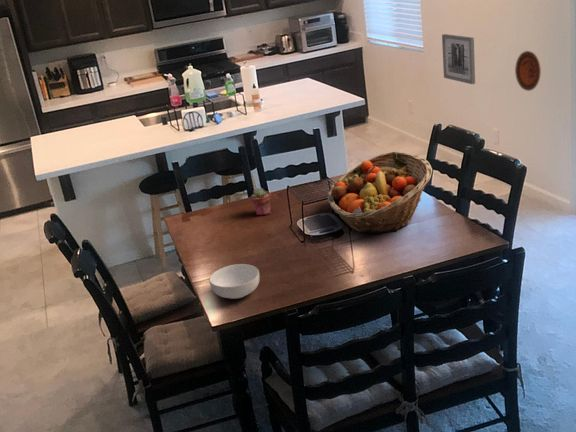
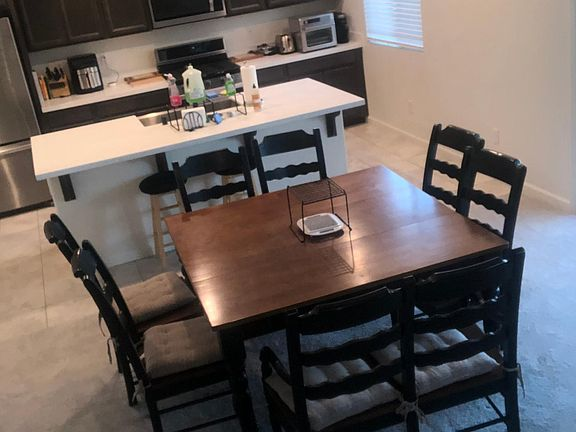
- fruit basket [327,151,433,234]
- cereal bowl [208,263,261,300]
- wall art [441,33,476,85]
- decorative plate [514,50,542,92]
- potted succulent [249,187,272,216]
